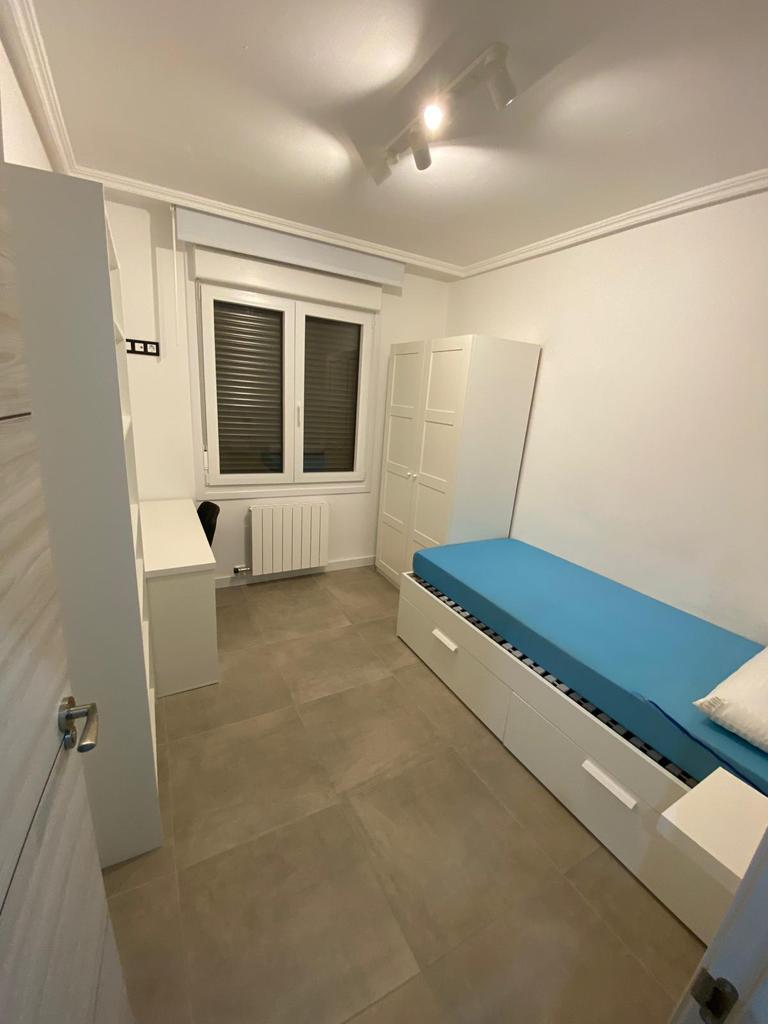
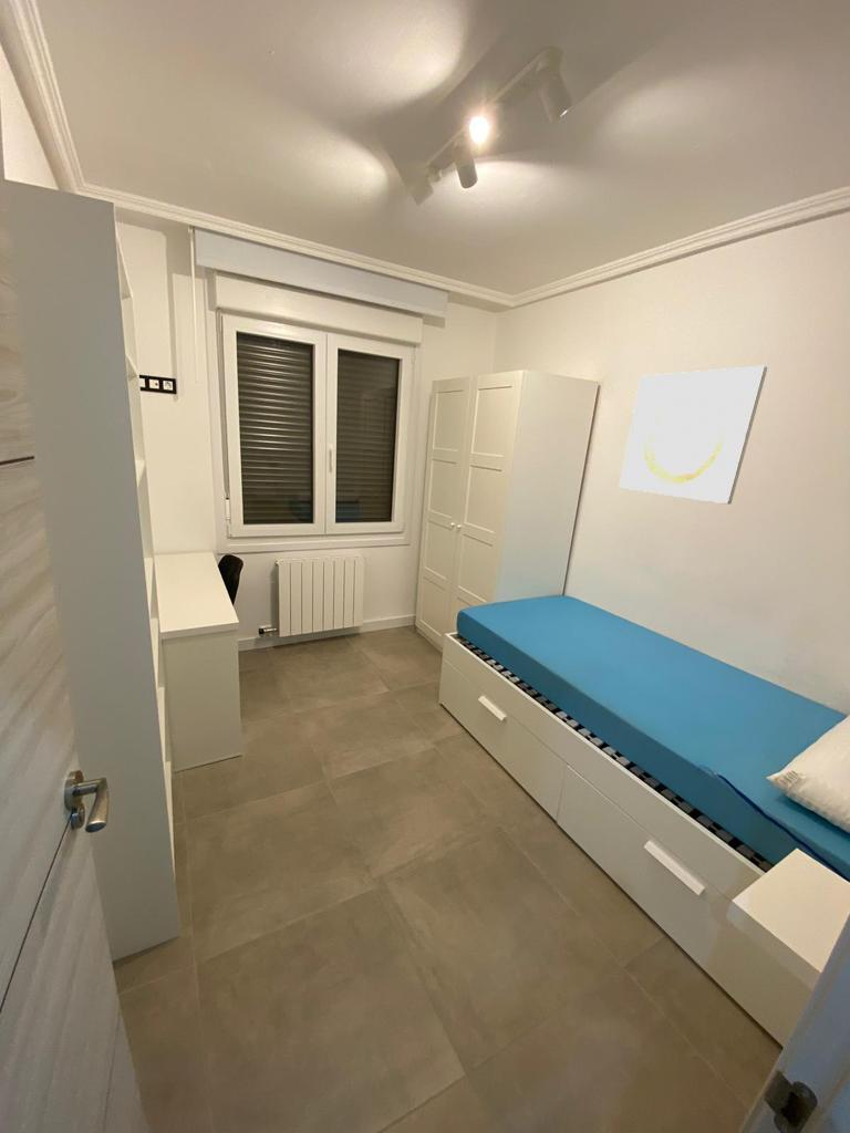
+ wall art [618,365,768,506]
